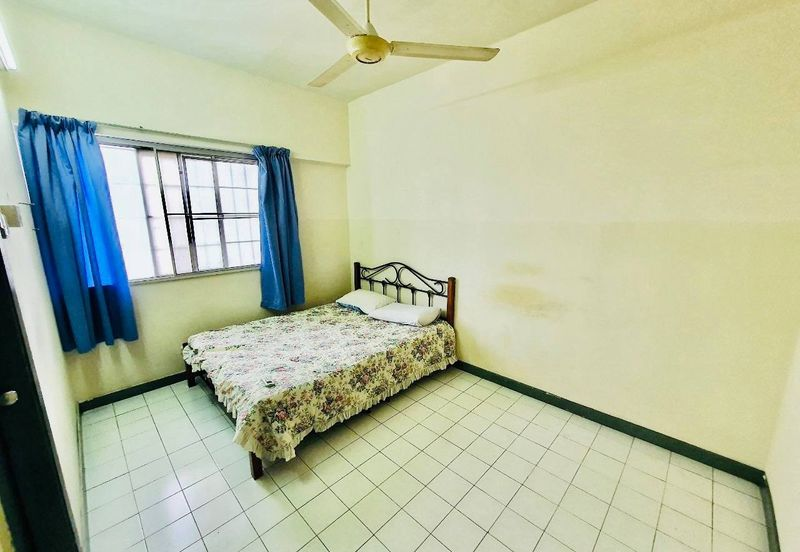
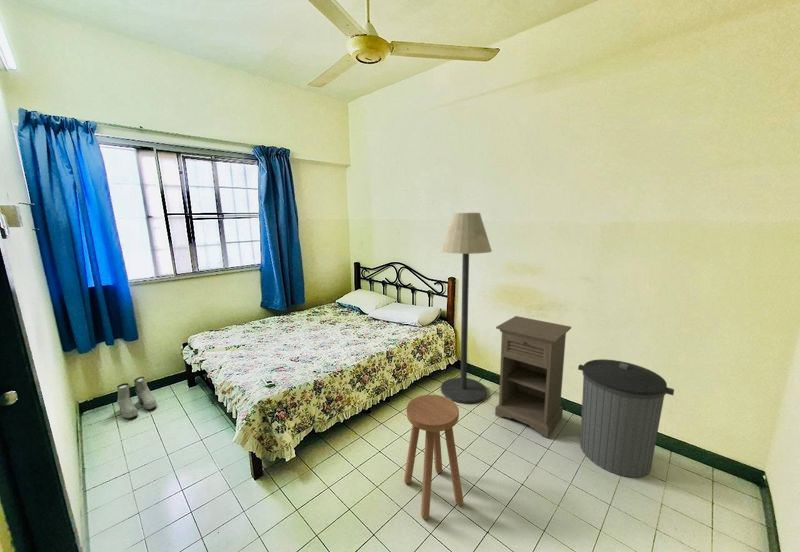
+ boots [116,376,158,419]
+ floor lamp [440,212,493,404]
+ stool [403,394,465,520]
+ nightstand [494,315,572,439]
+ trash can [577,358,675,478]
